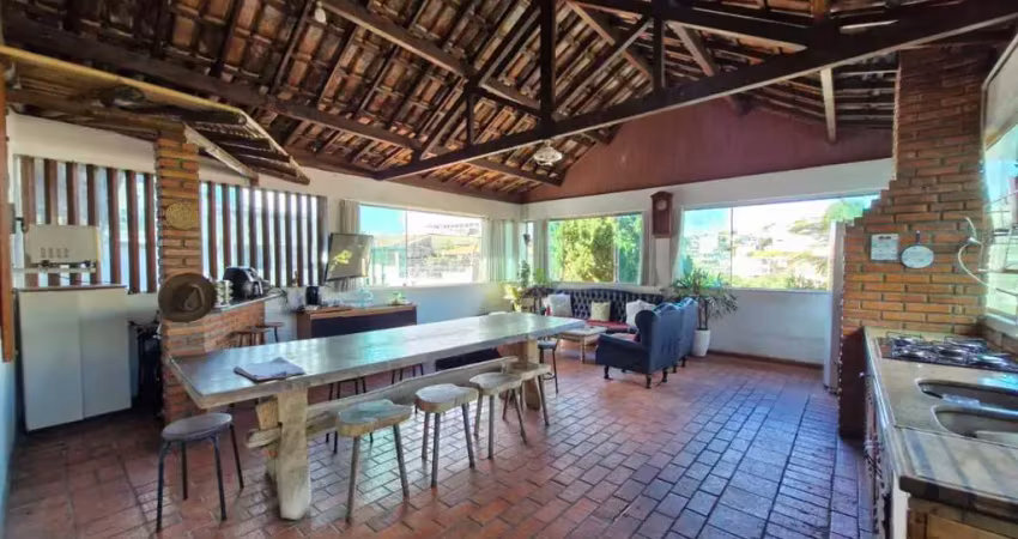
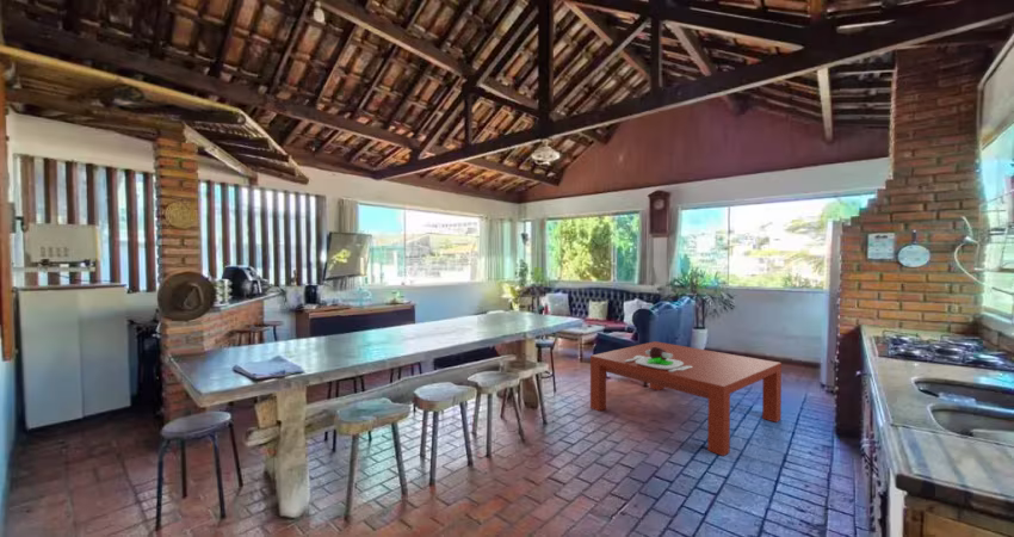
+ coffee table [589,340,783,457]
